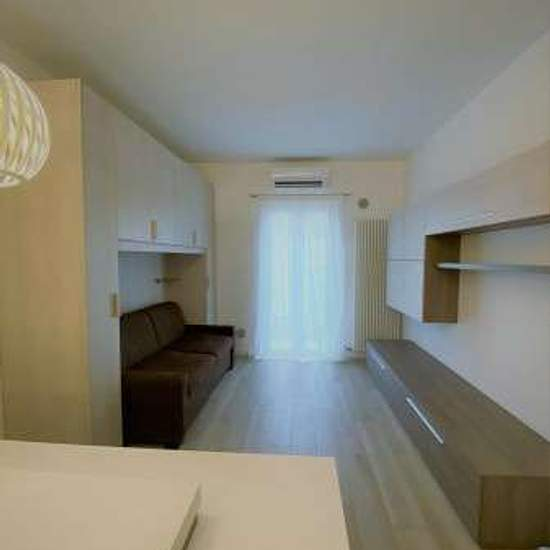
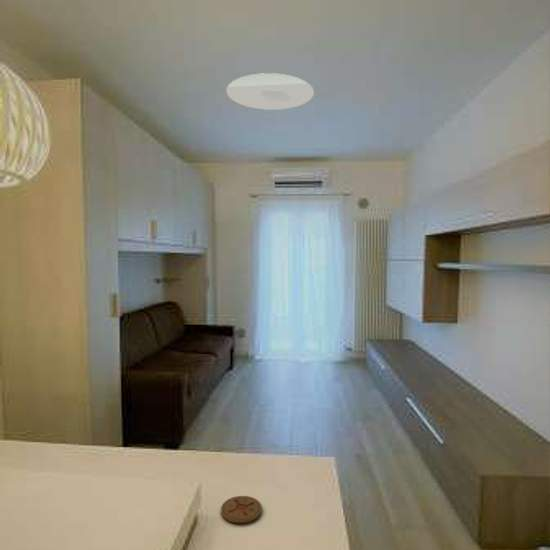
+ coaster [220,495,263,524]
+ ceiling light [226,72,315,111]
